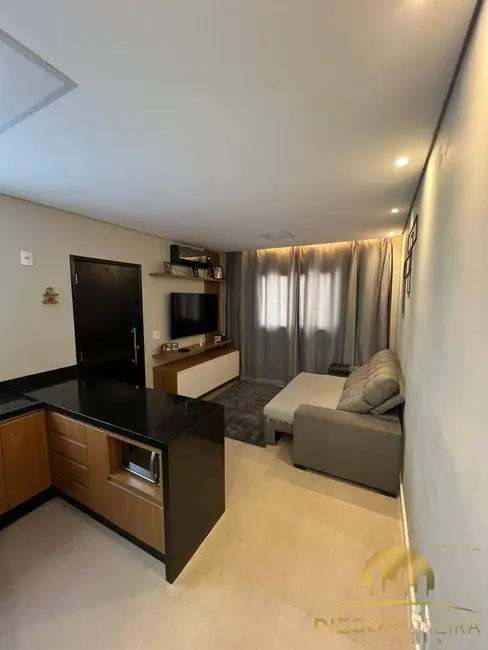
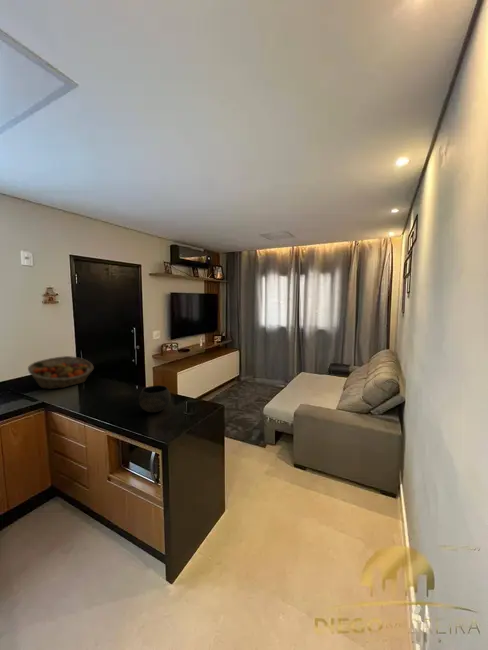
+ bowl [138,384,172,413]
+ fruit basket [27,355,95,390]
